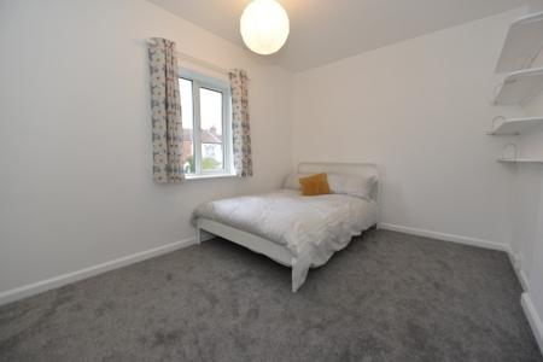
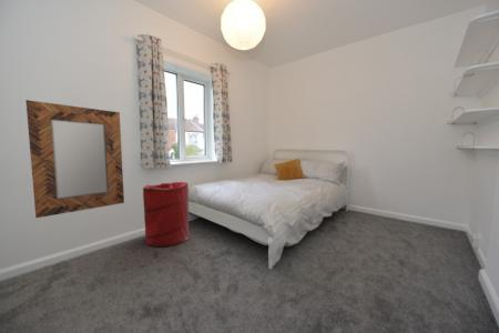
+ home mirror [24,99,125,219]
+ laundry hamper [142,181,191,248]
